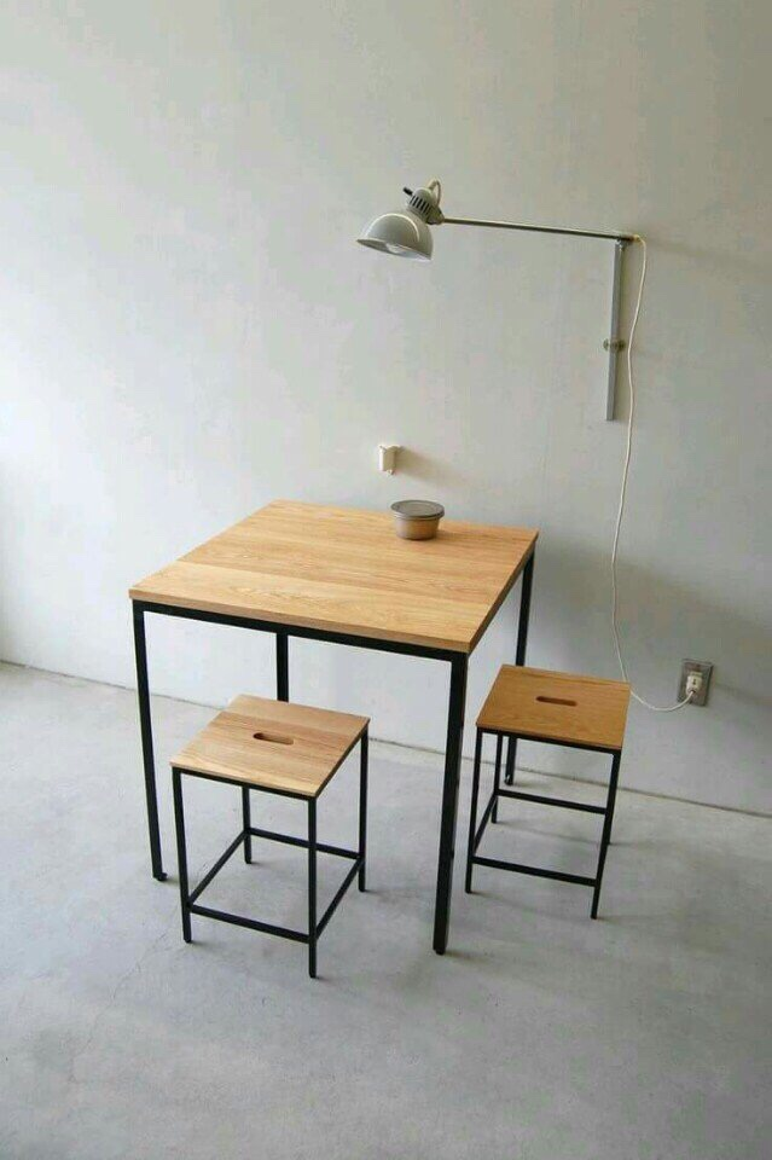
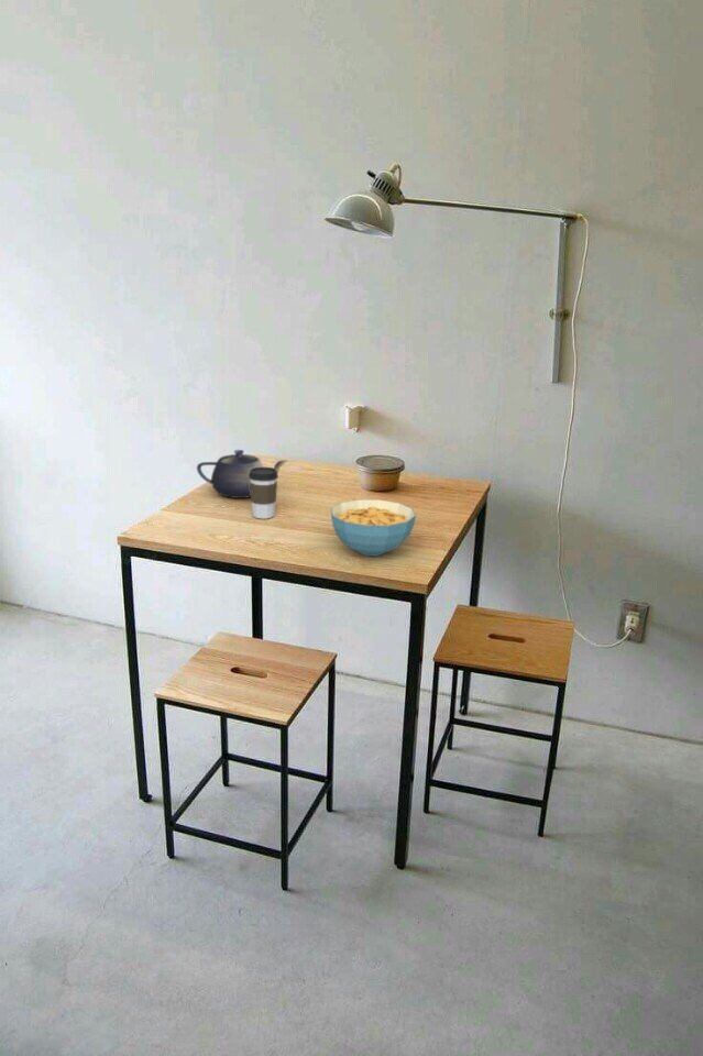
+ teapot [196,449,288,499]
+ coffee cup [249,466,279,519]
+ cereal bowl [329,498,417,557]
